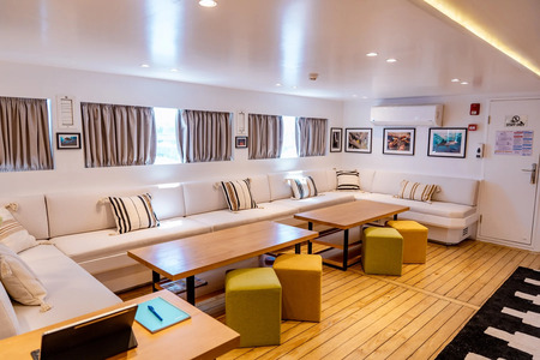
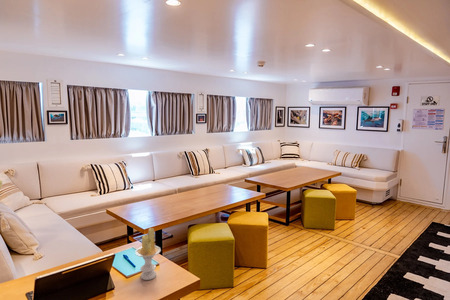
+ candle [134,227,162,281]
